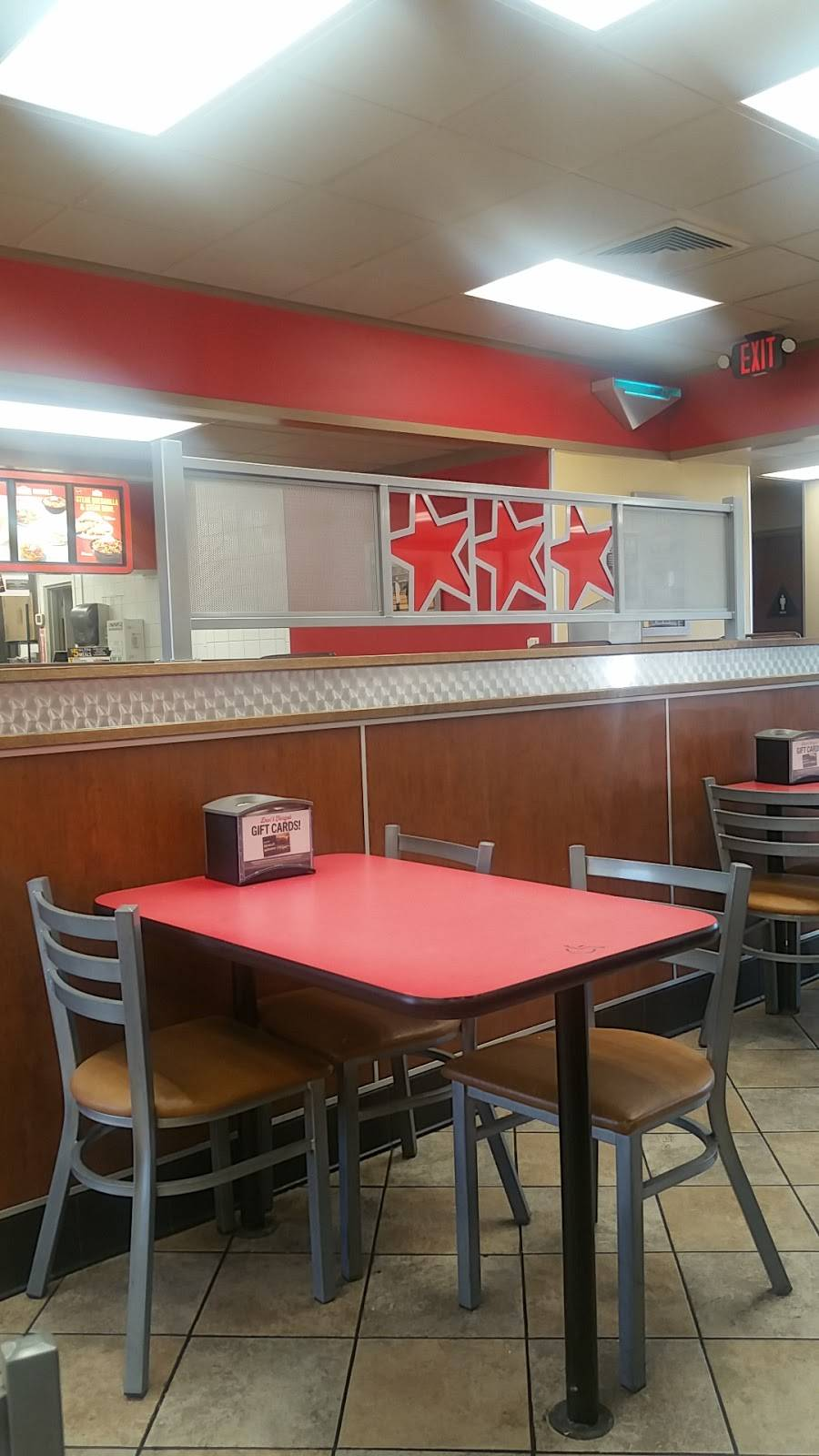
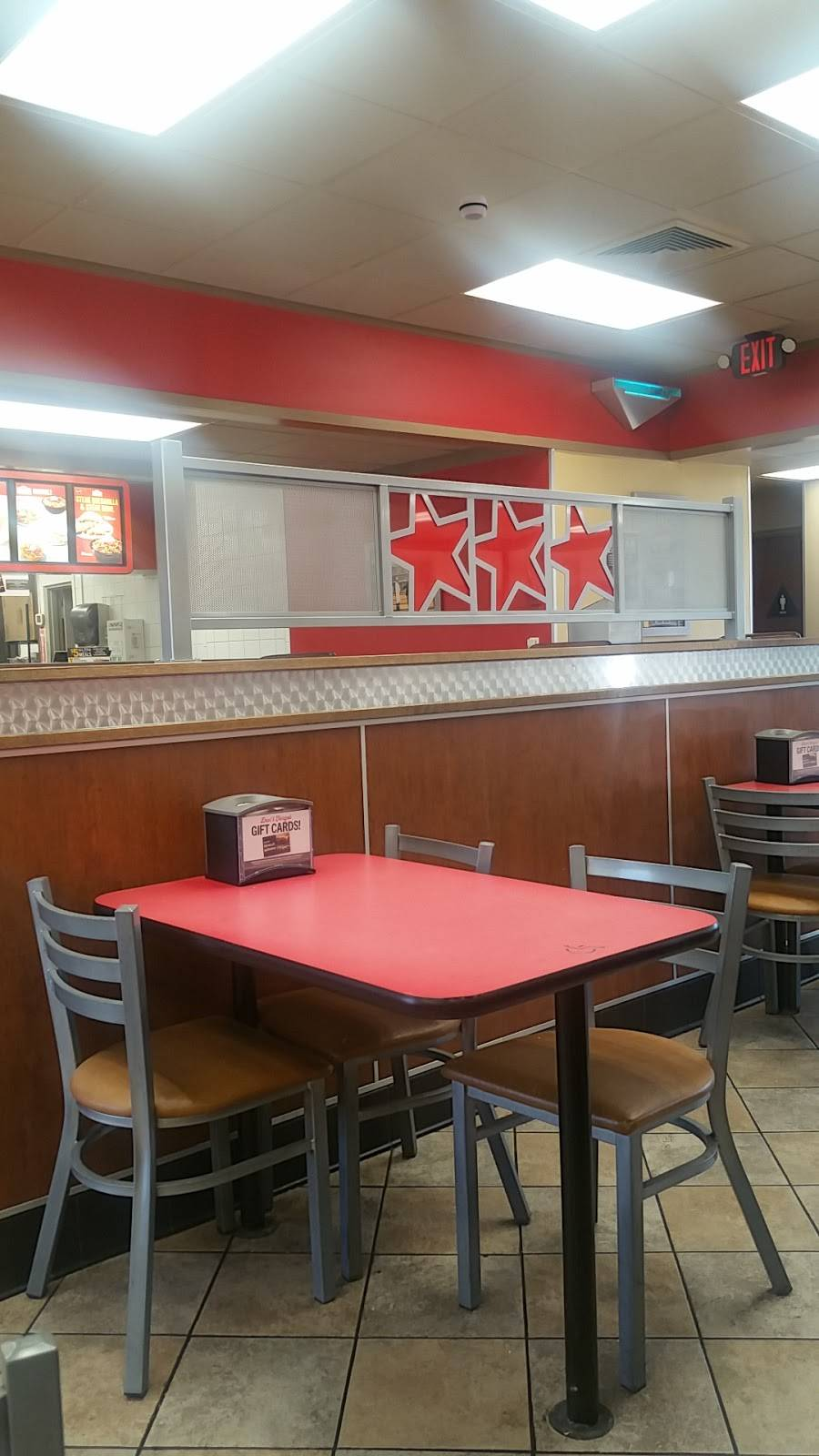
+ smoke detector [458,194,489,221]
